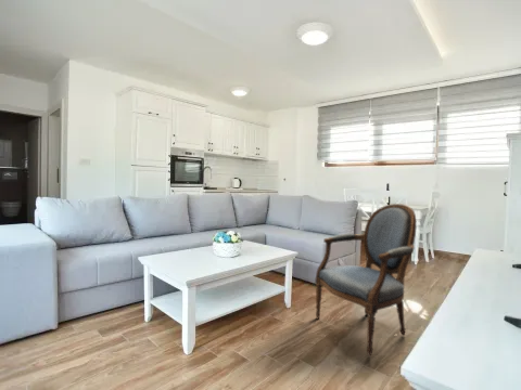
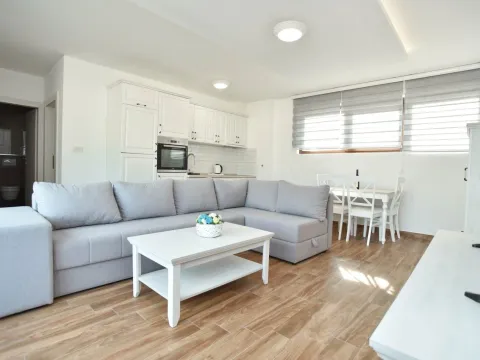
- armchair [315,203,417,356]
